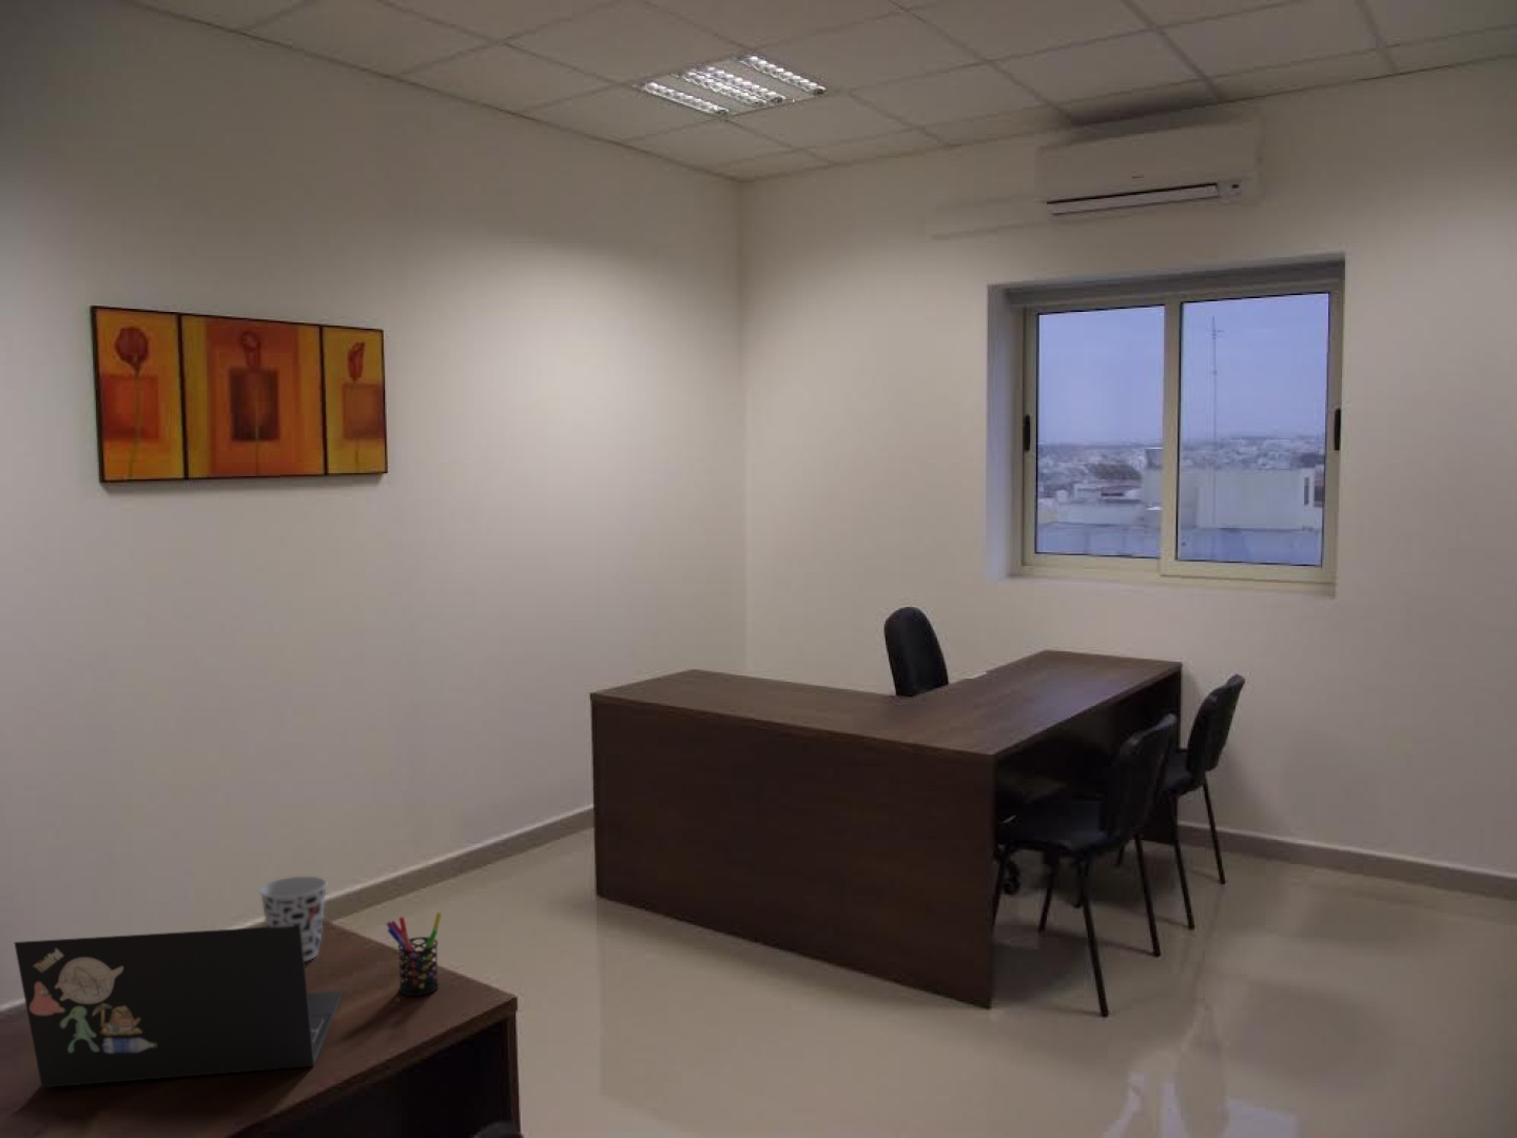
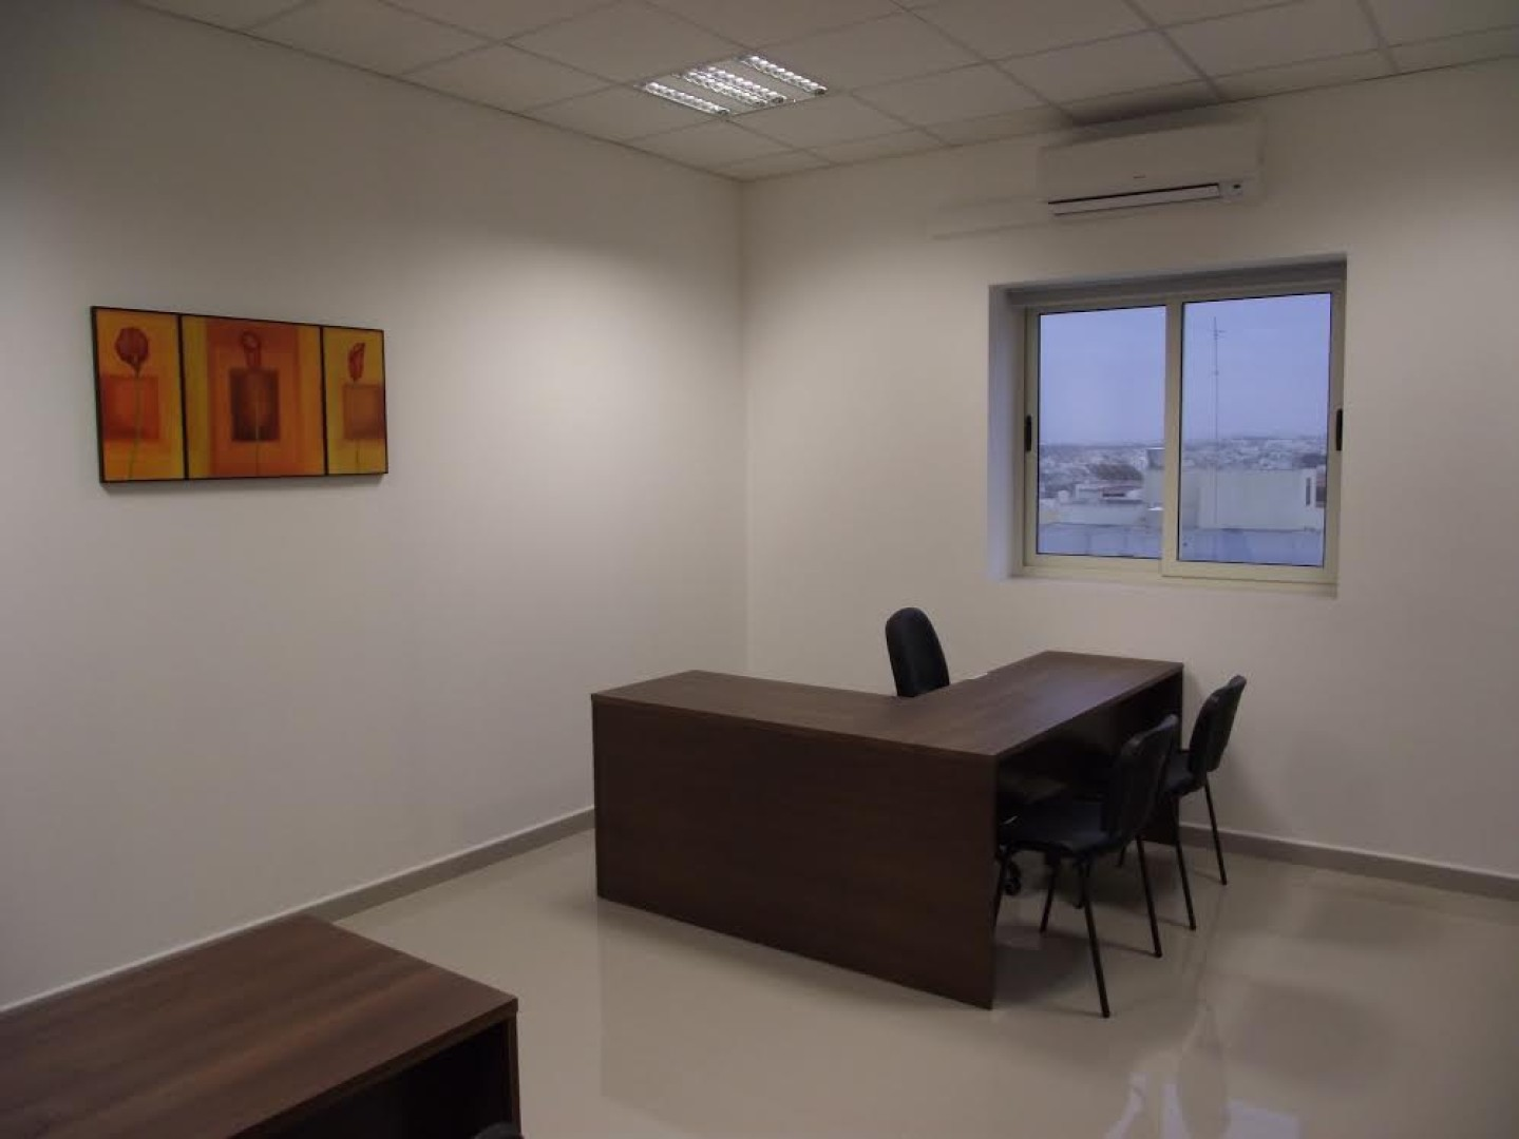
- laptop [13,925,344,1089]
- pen holder [385,911,442,997]
- cup [258,876,328,962]
